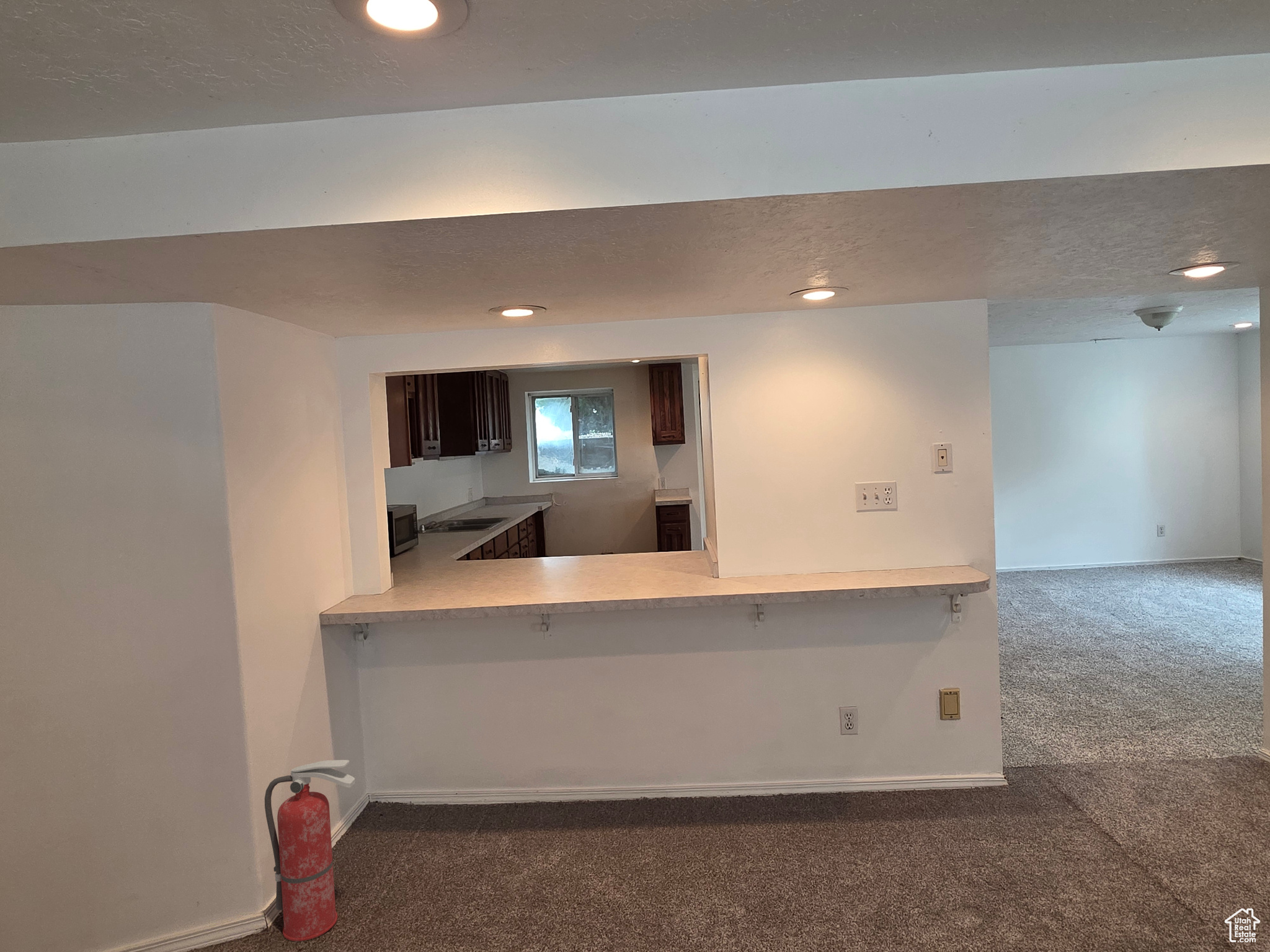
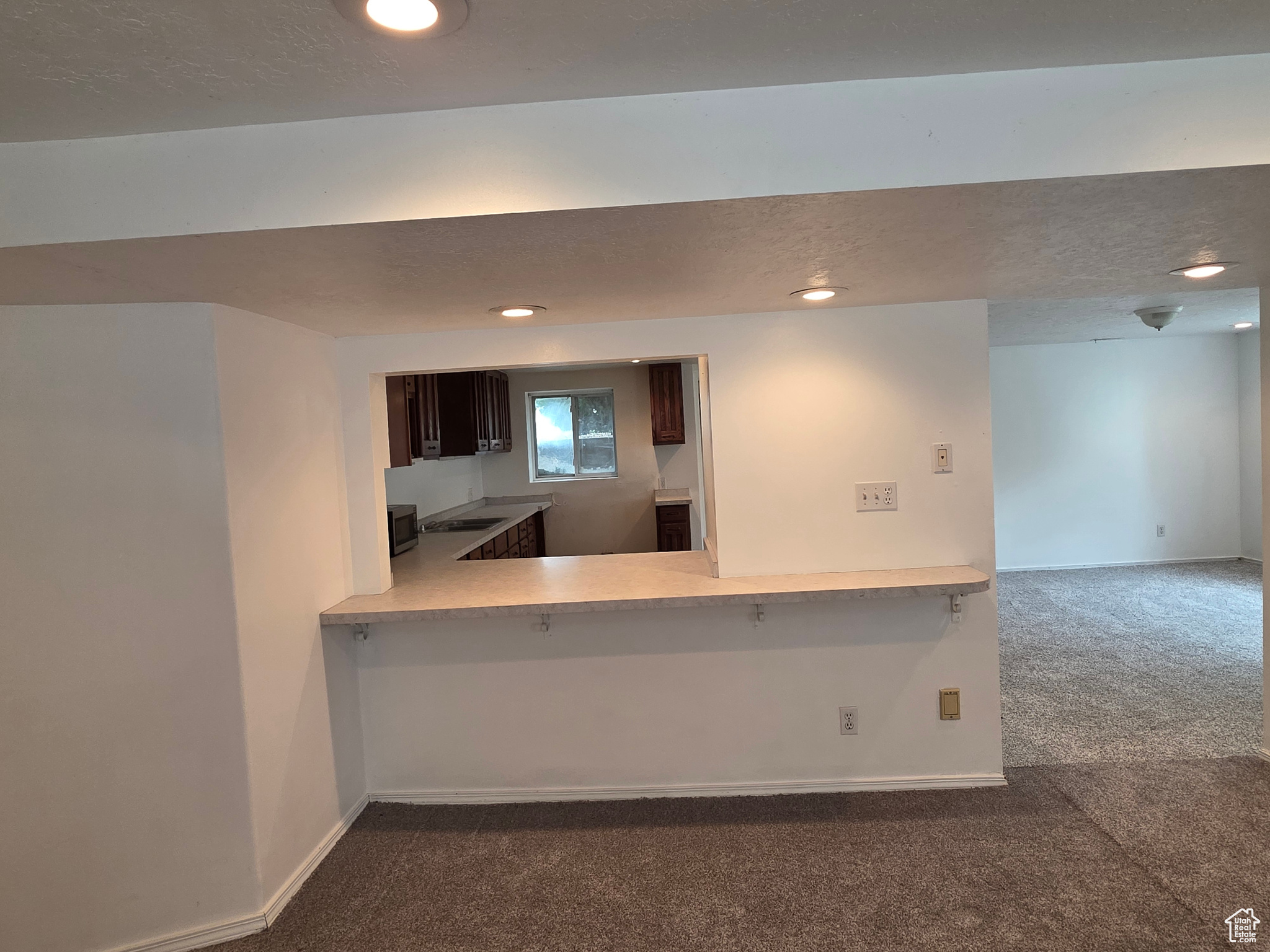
- fire extinguisher [264,759,355,942]
